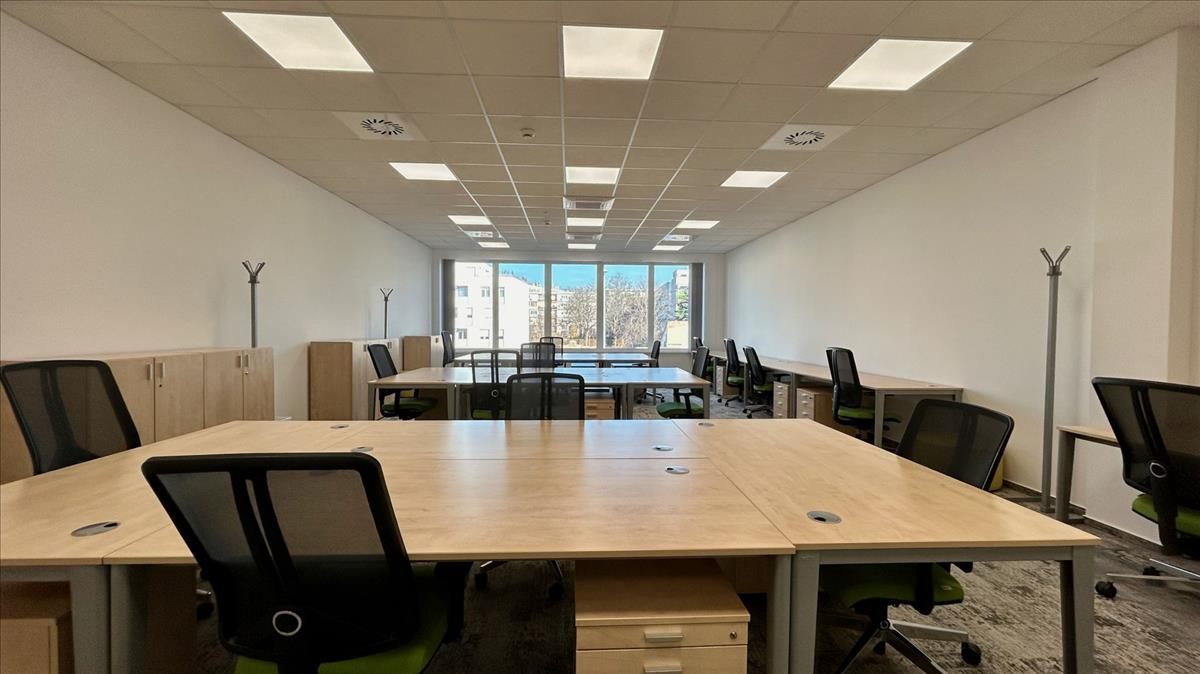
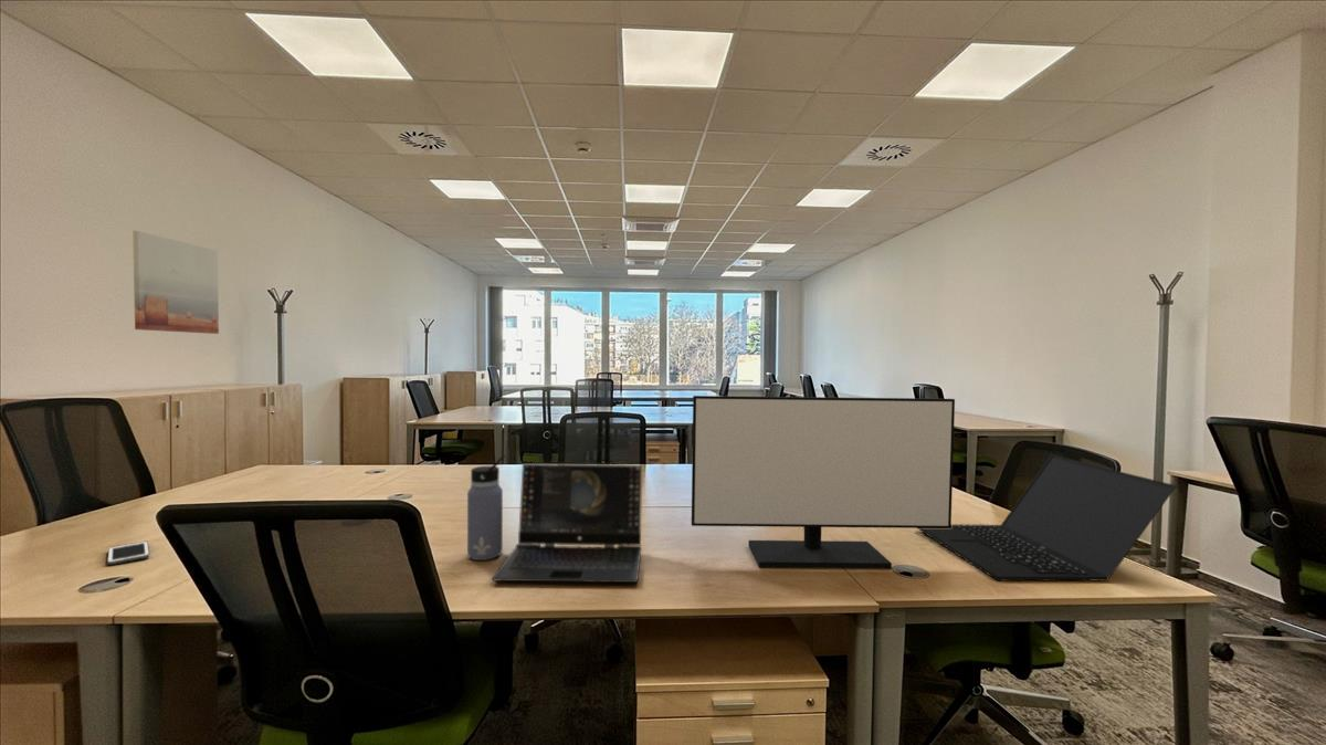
+ wall art [131,230,220,335]
+ laptop [917,453,1178,581]
+ cell phone [106,541,150,566]
+ laptop [491,462,643,584]
+ monitor [691,395,956,570]
+ water bottle [466,453,507,562]
